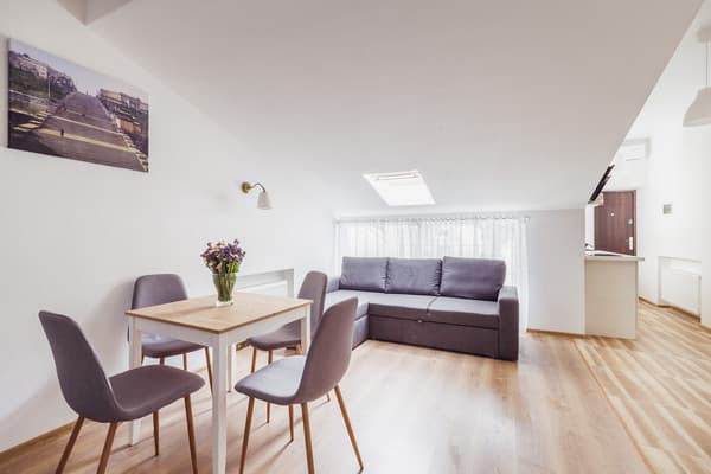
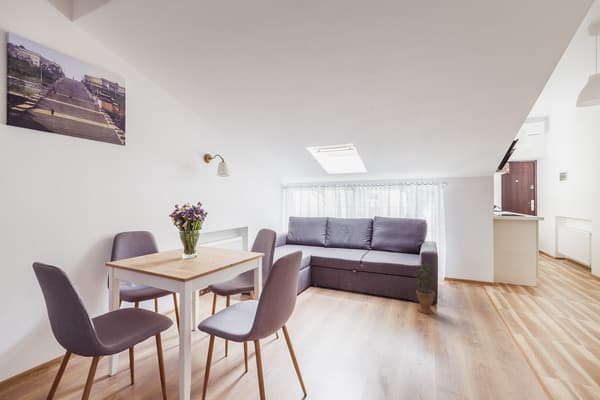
+ potted plant [411,262,436,315]
